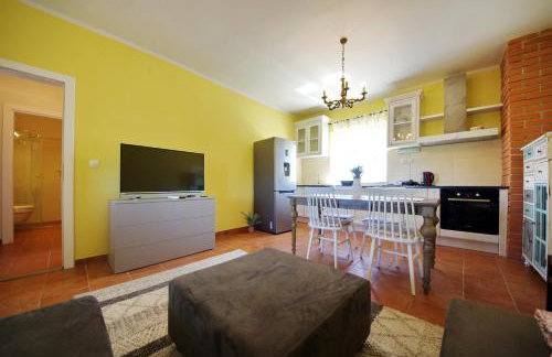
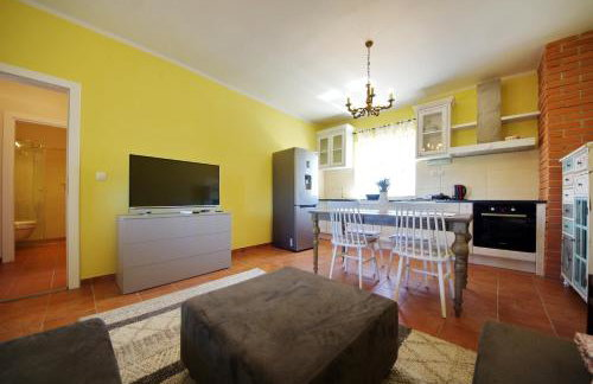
- potted plant [238,210,263,234]
